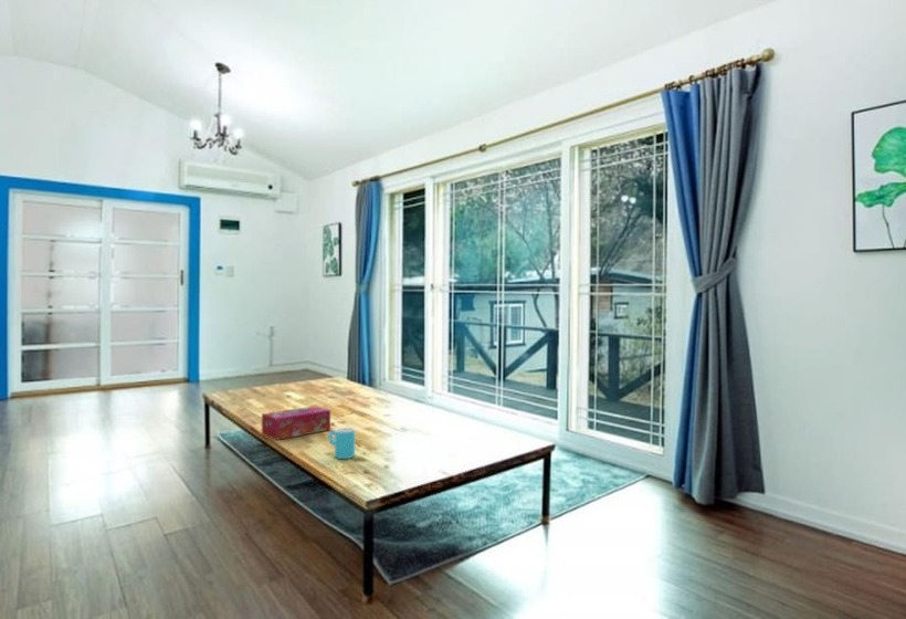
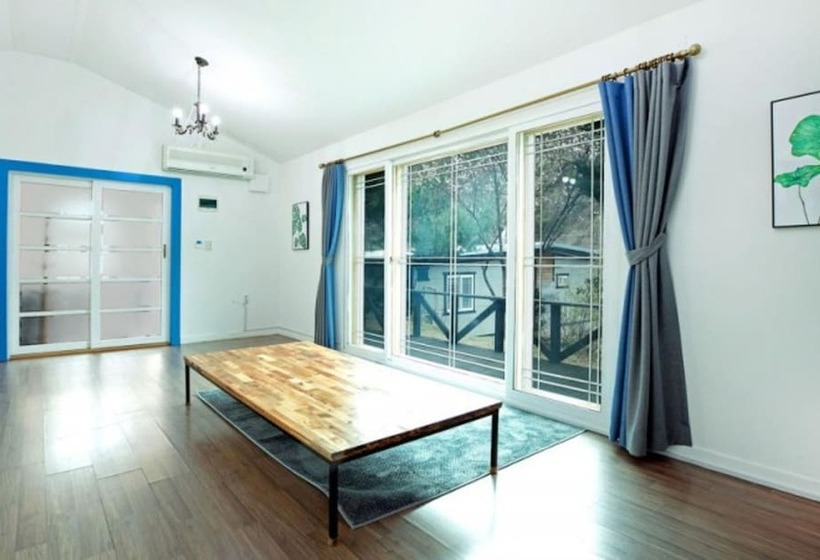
- cup [328,427,356,460]
- tissue box [261,405,331,441]
